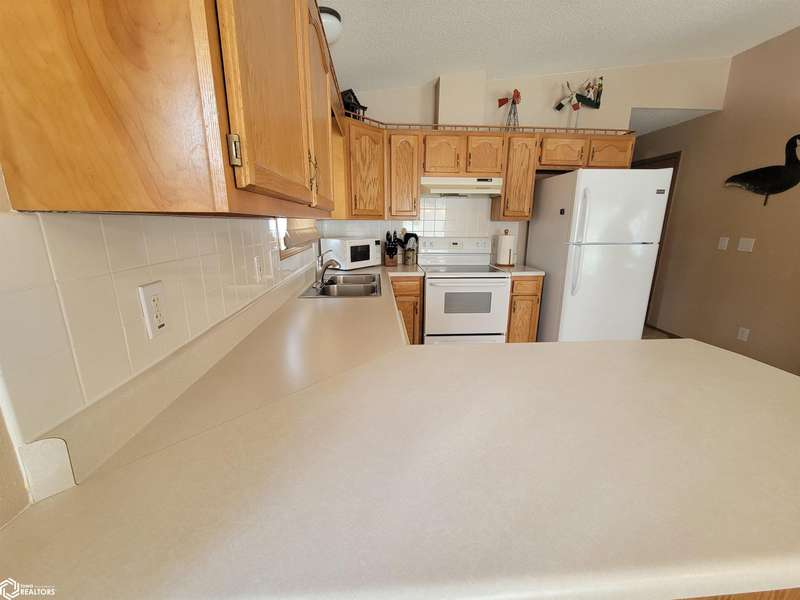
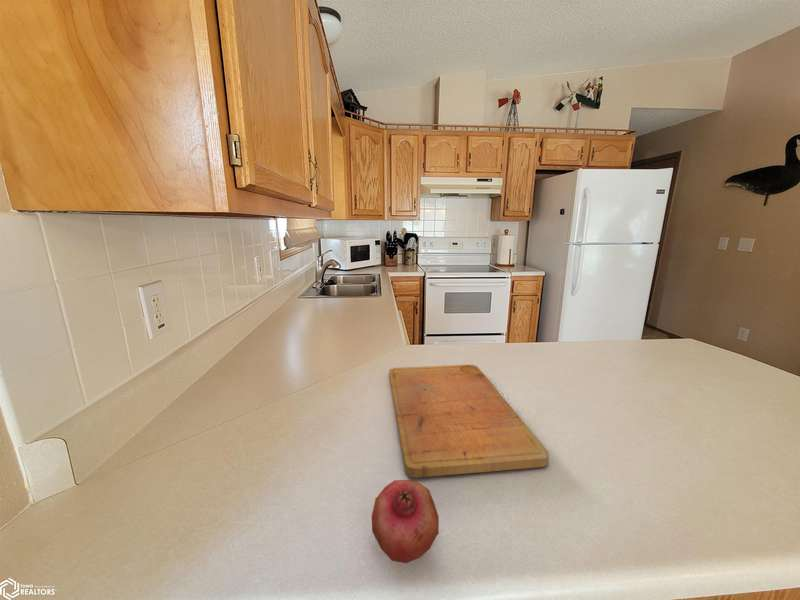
+ fruit [371,479,440,564]
+ cutting board [388,364,550,479]
